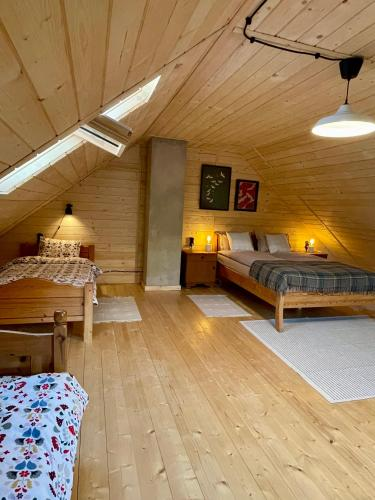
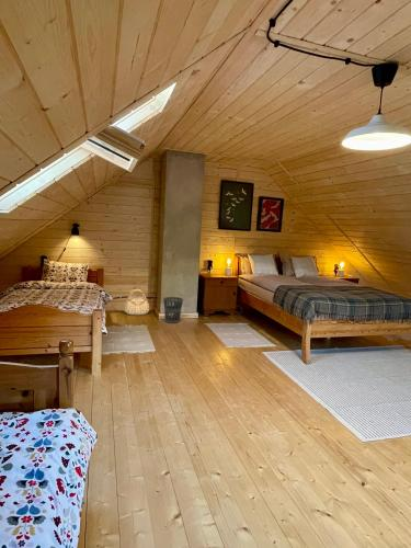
+ wastebasket [162,296,184,324]
+ basket [123,288,150,316]
